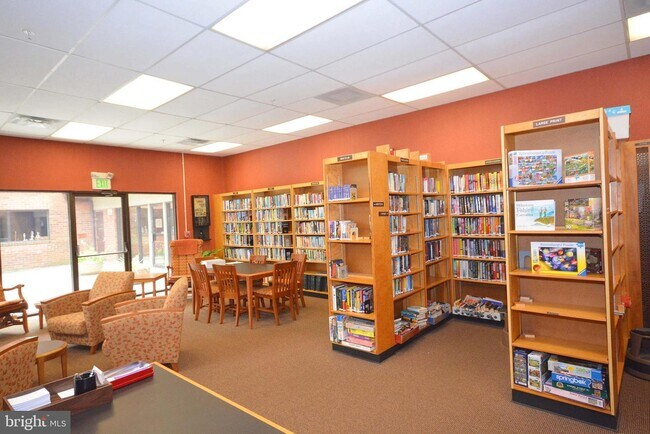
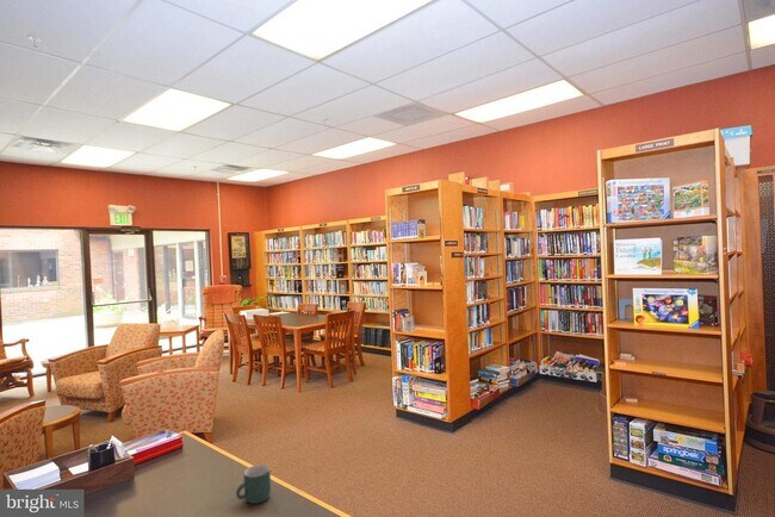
+ mug [235,463,272,505]
